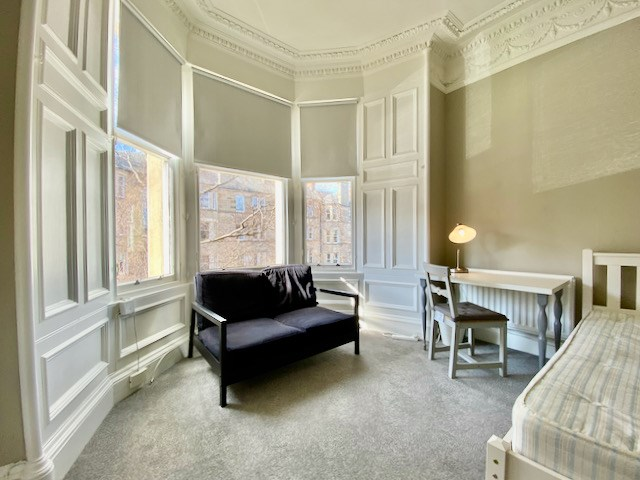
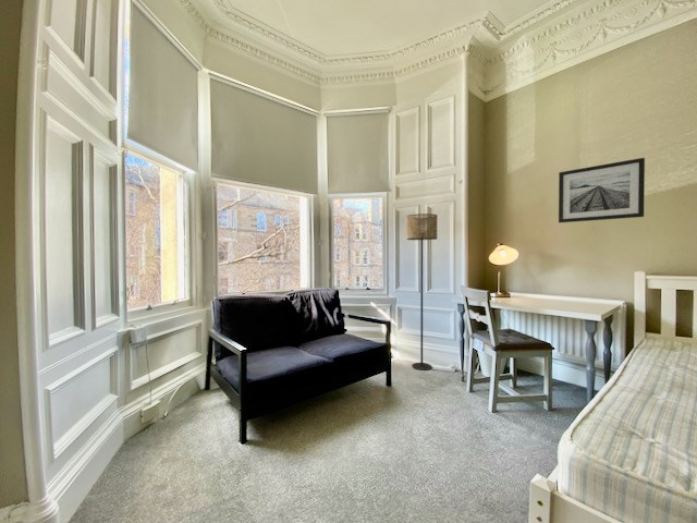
+ floor lamp [406,212,438,372]
+ wall art [558,157,646,223]
